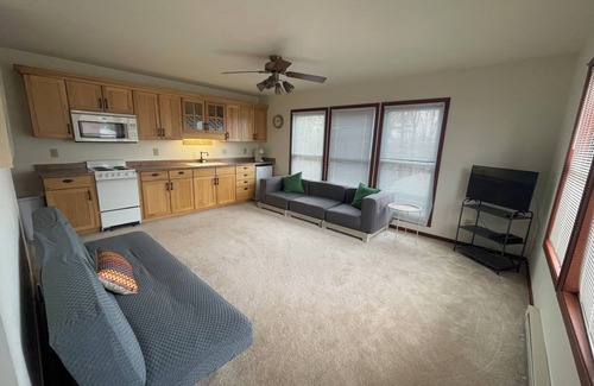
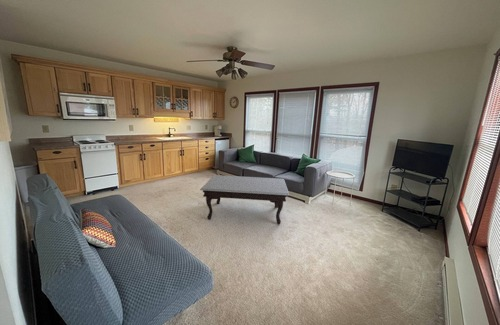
+ coffee table [199,174,290,225]
